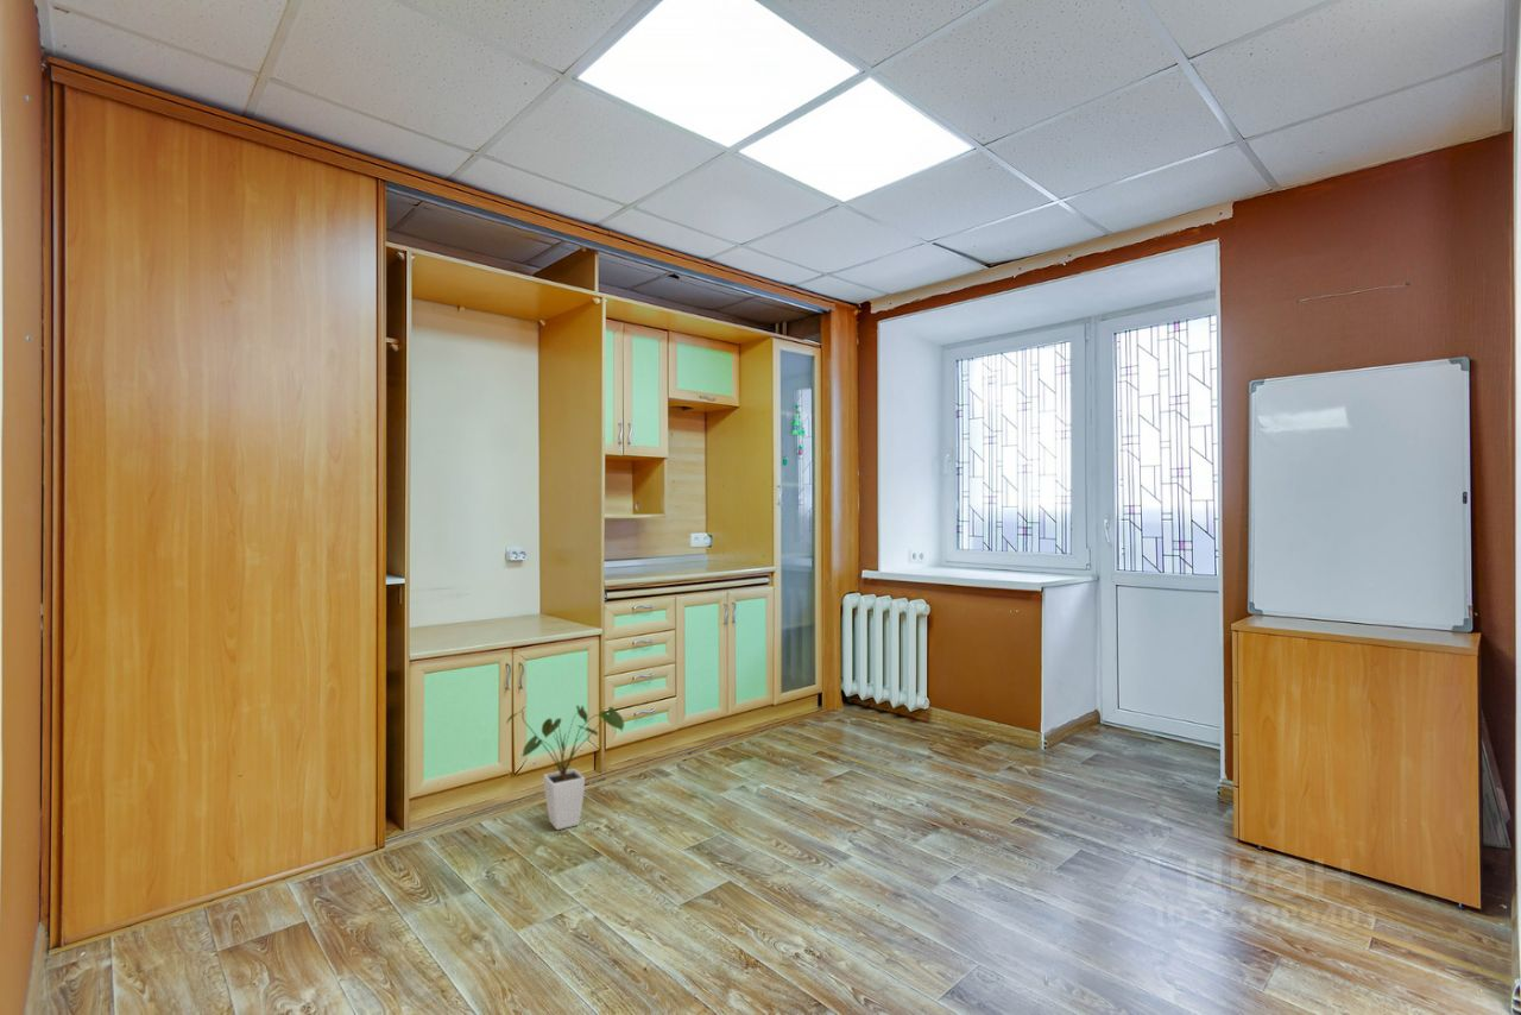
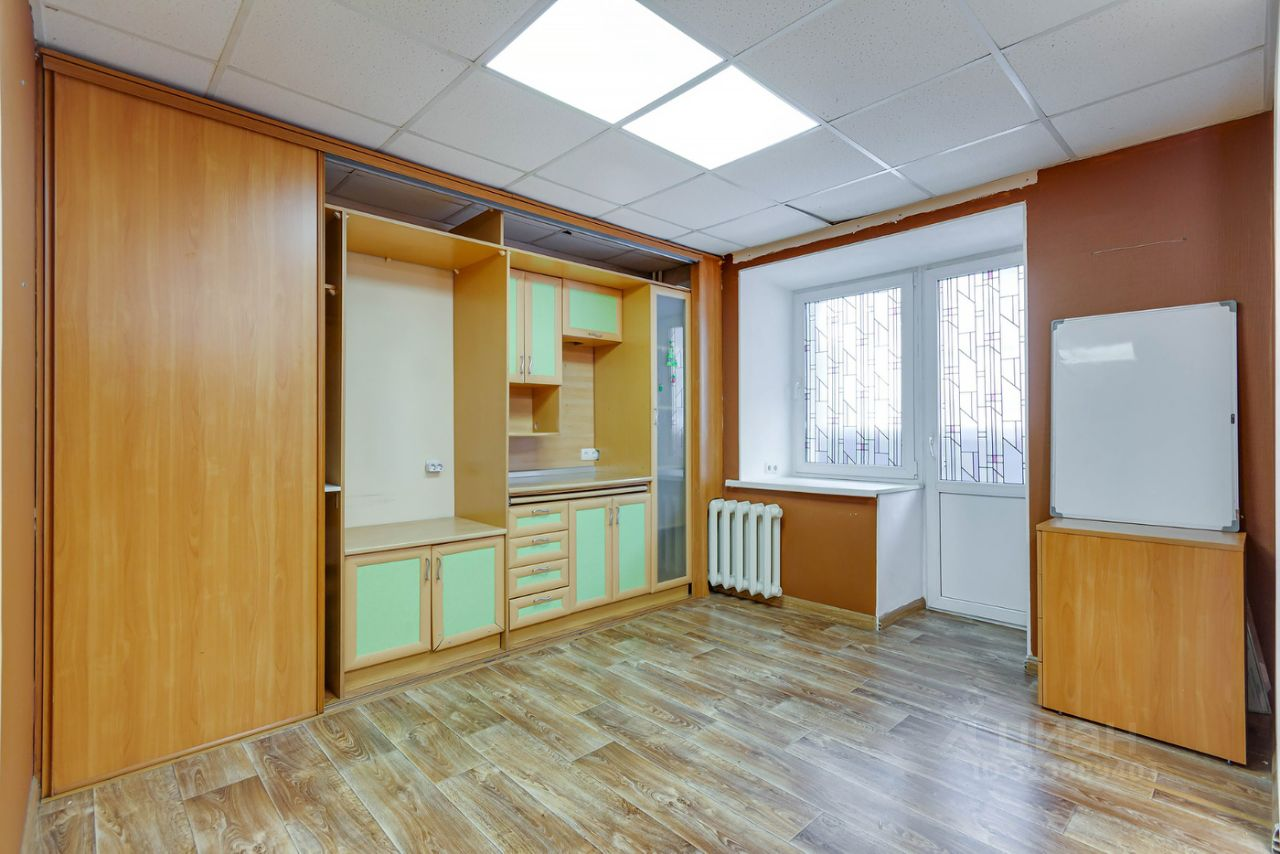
- house plant [505,705,625,831]
